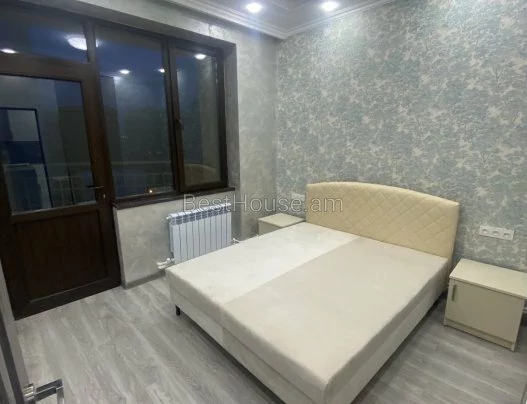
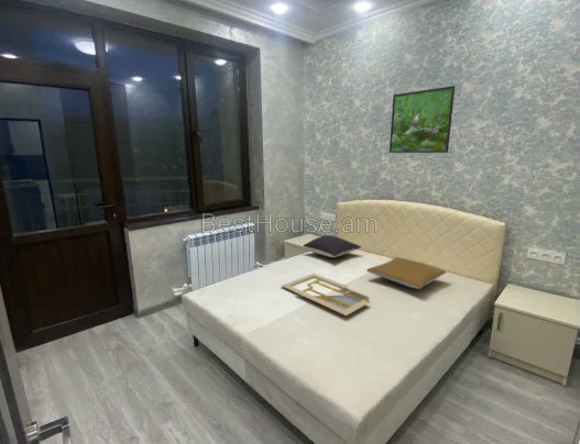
+ pillow [302,234,362,258]
+ serving tray [281,273,371,317]
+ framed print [389,85,456,154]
+ pillow [365,256,447,290]
